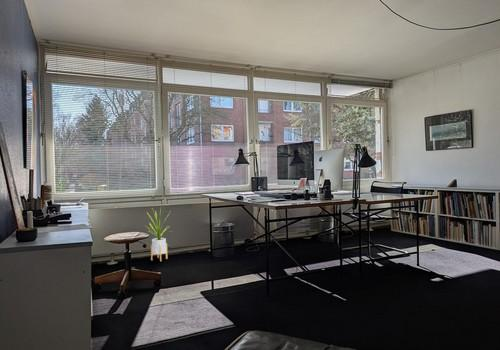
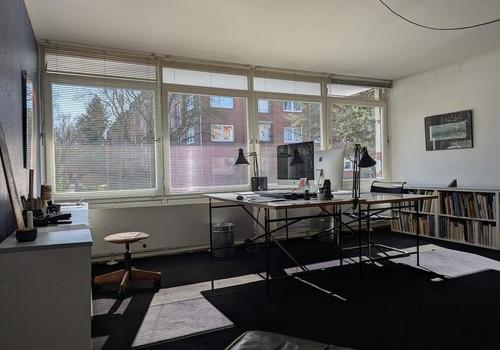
- house plant [145,205,173,262]
